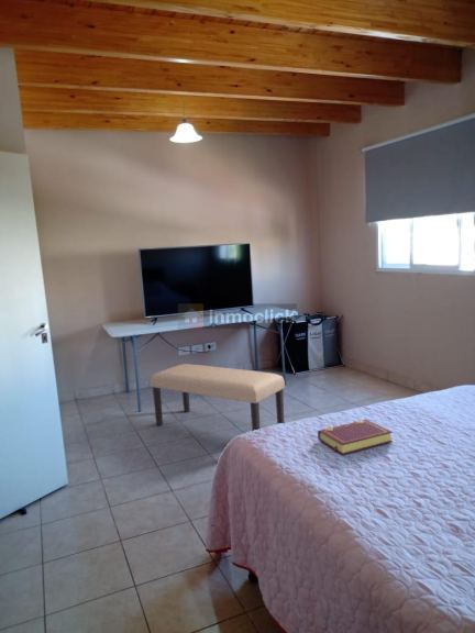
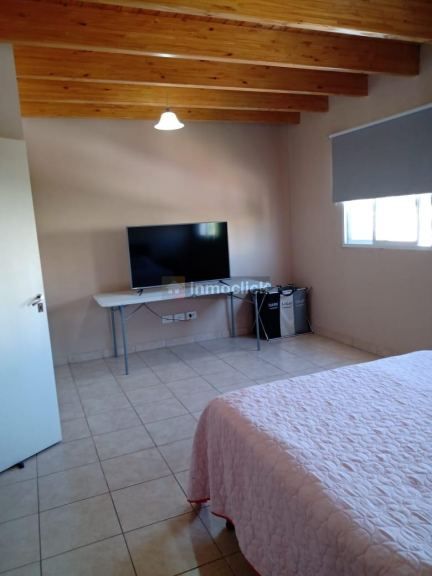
- book [317,419,394,456]
- bench [150,363,286,432]
